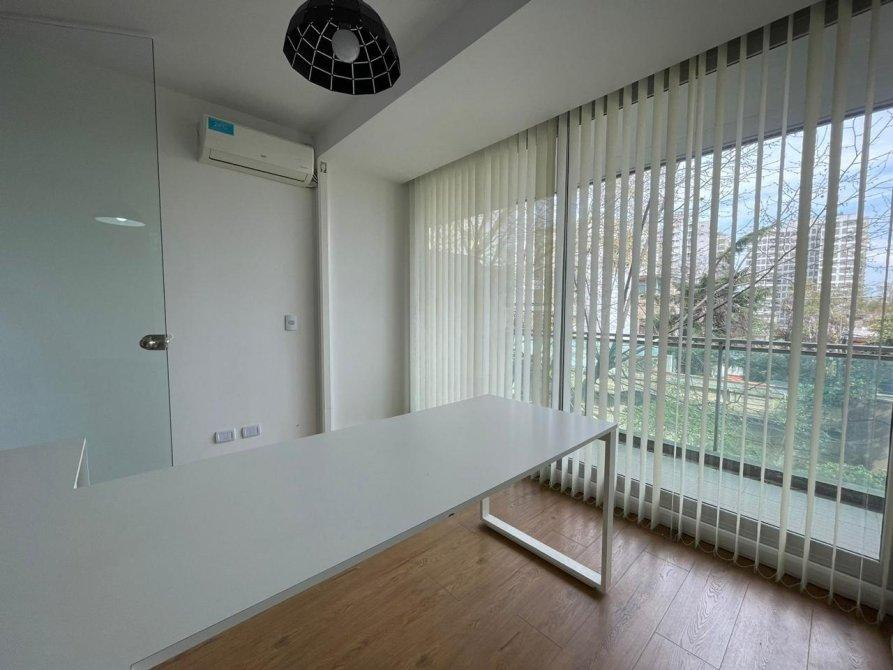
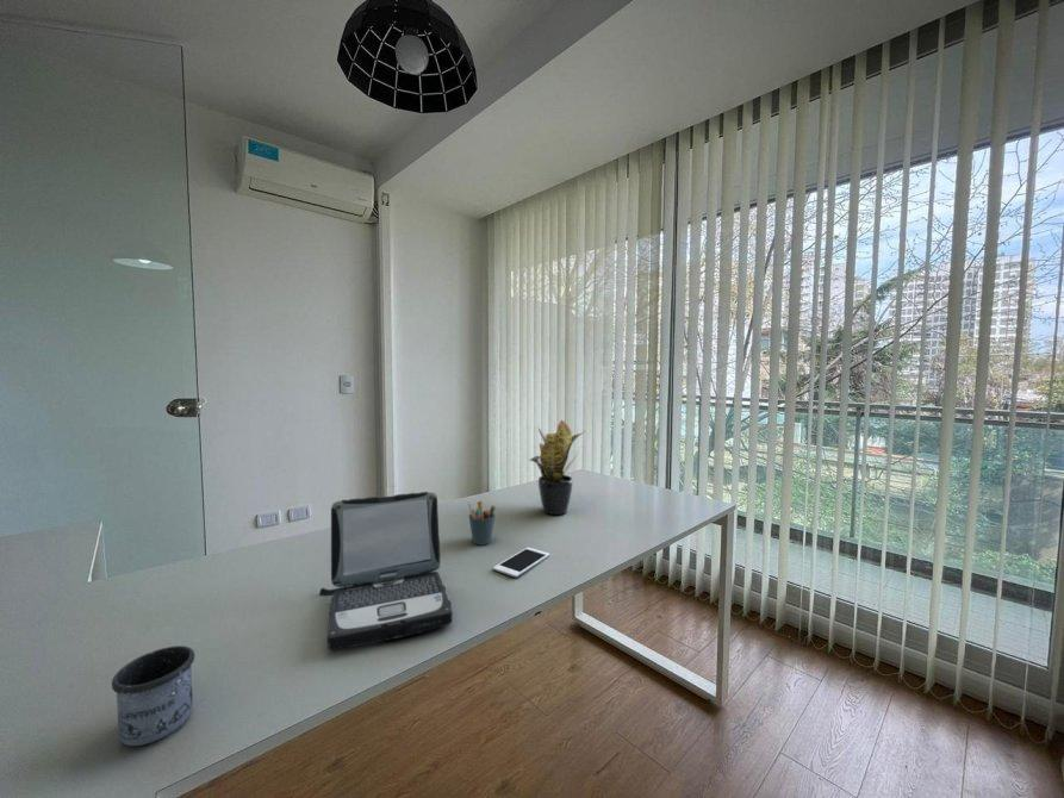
+ laptop [318,491,454,652]
+ cell phone [492,547,550,579]
+ potted plant [528,419,586,516]
+ mug [111,644,195,747]
+ pen holder [467,500,497,547]
